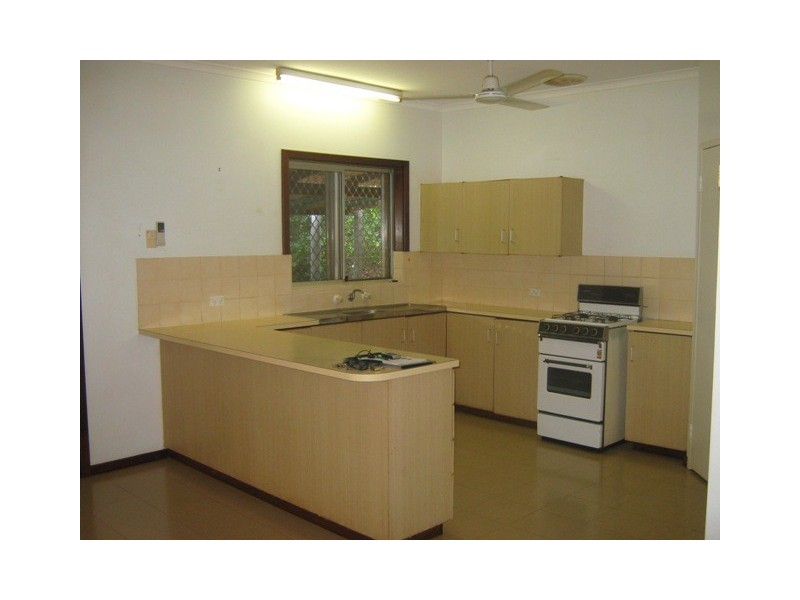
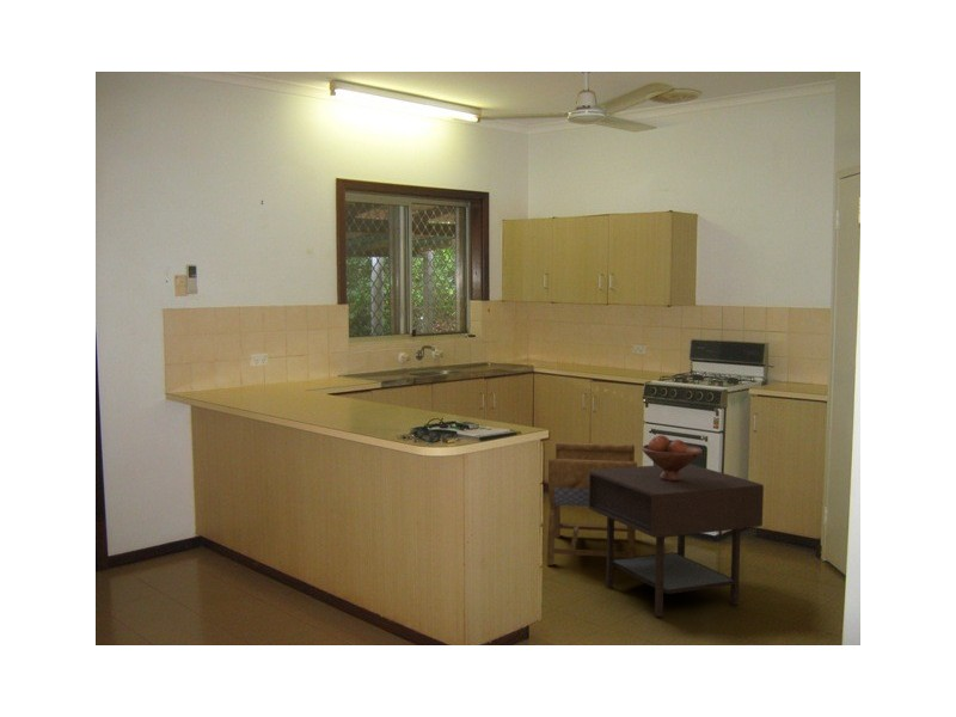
+ side table [587,464,765,618]
+ fruit bowl [641,434,704,482]
+ stool [546,441,638,566]
